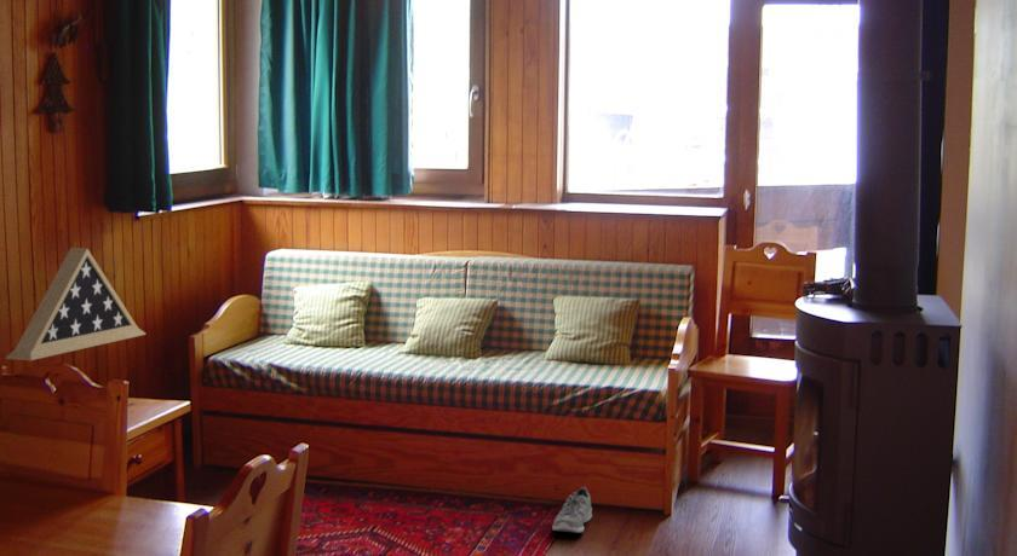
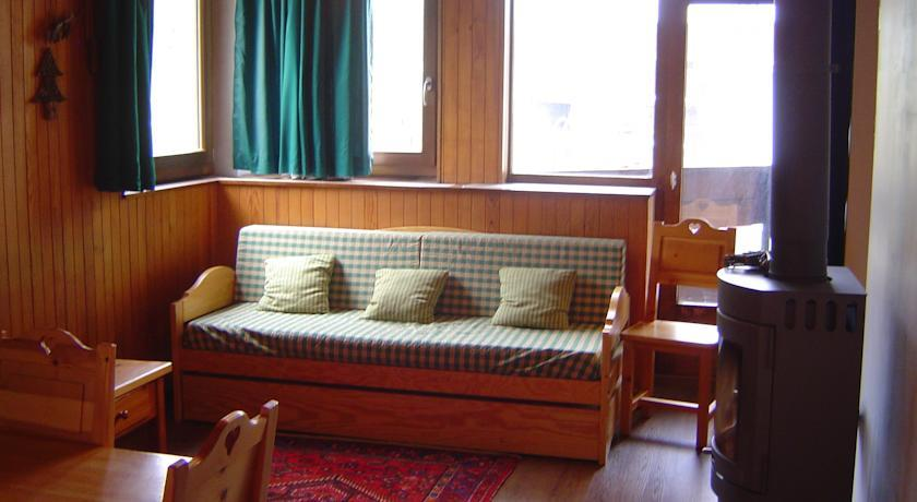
- display case [5,247,146,361]
- sneaker [551,486,593,534]
